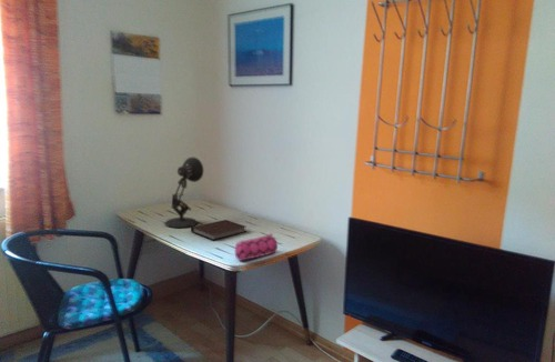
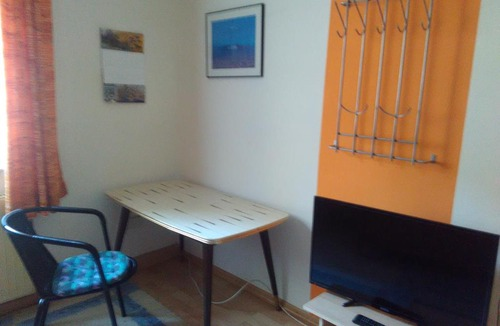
- notebook [190,219,248,241]
- pencil case [234,232,279,262]
- desk lamp [163,157,204,229]
